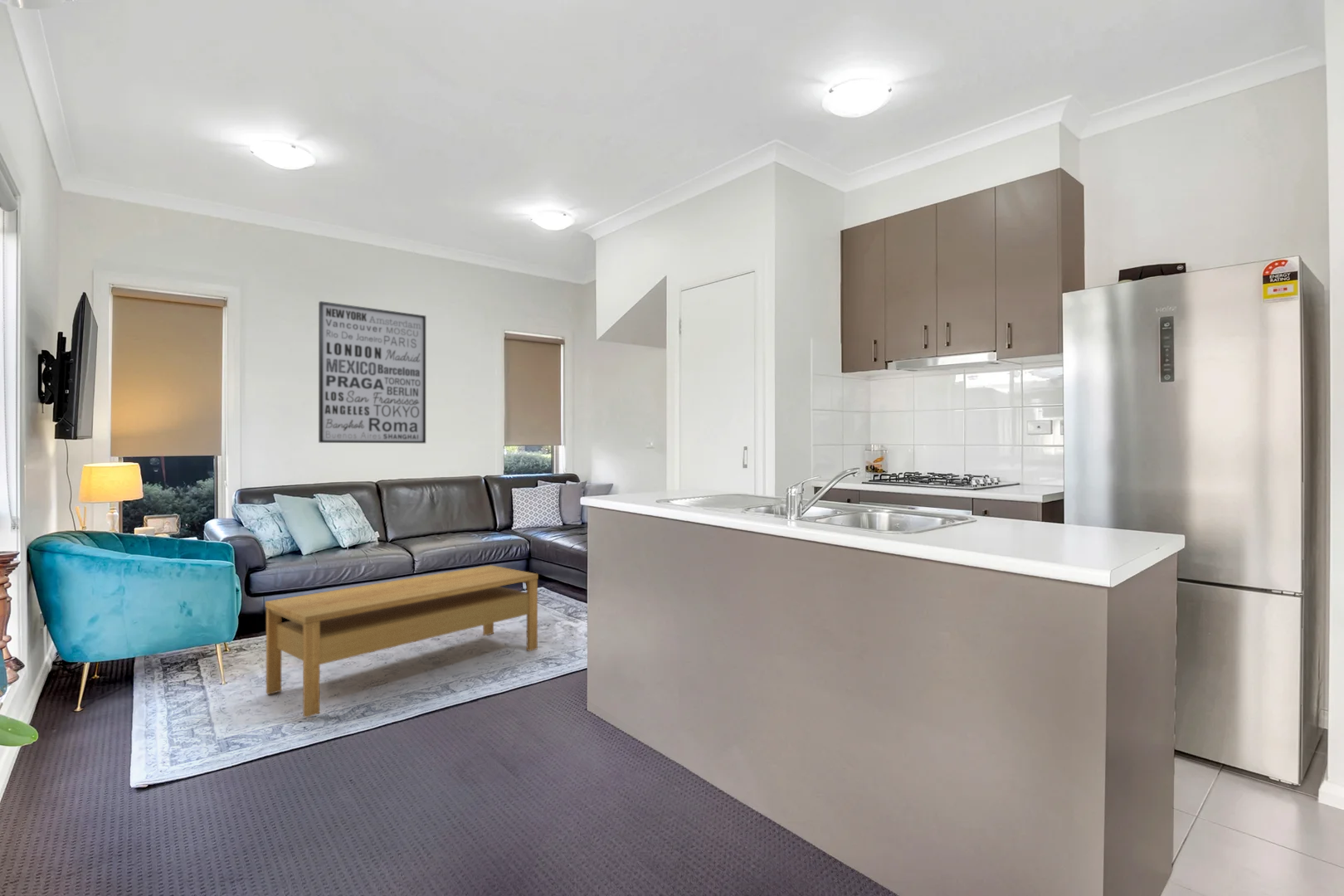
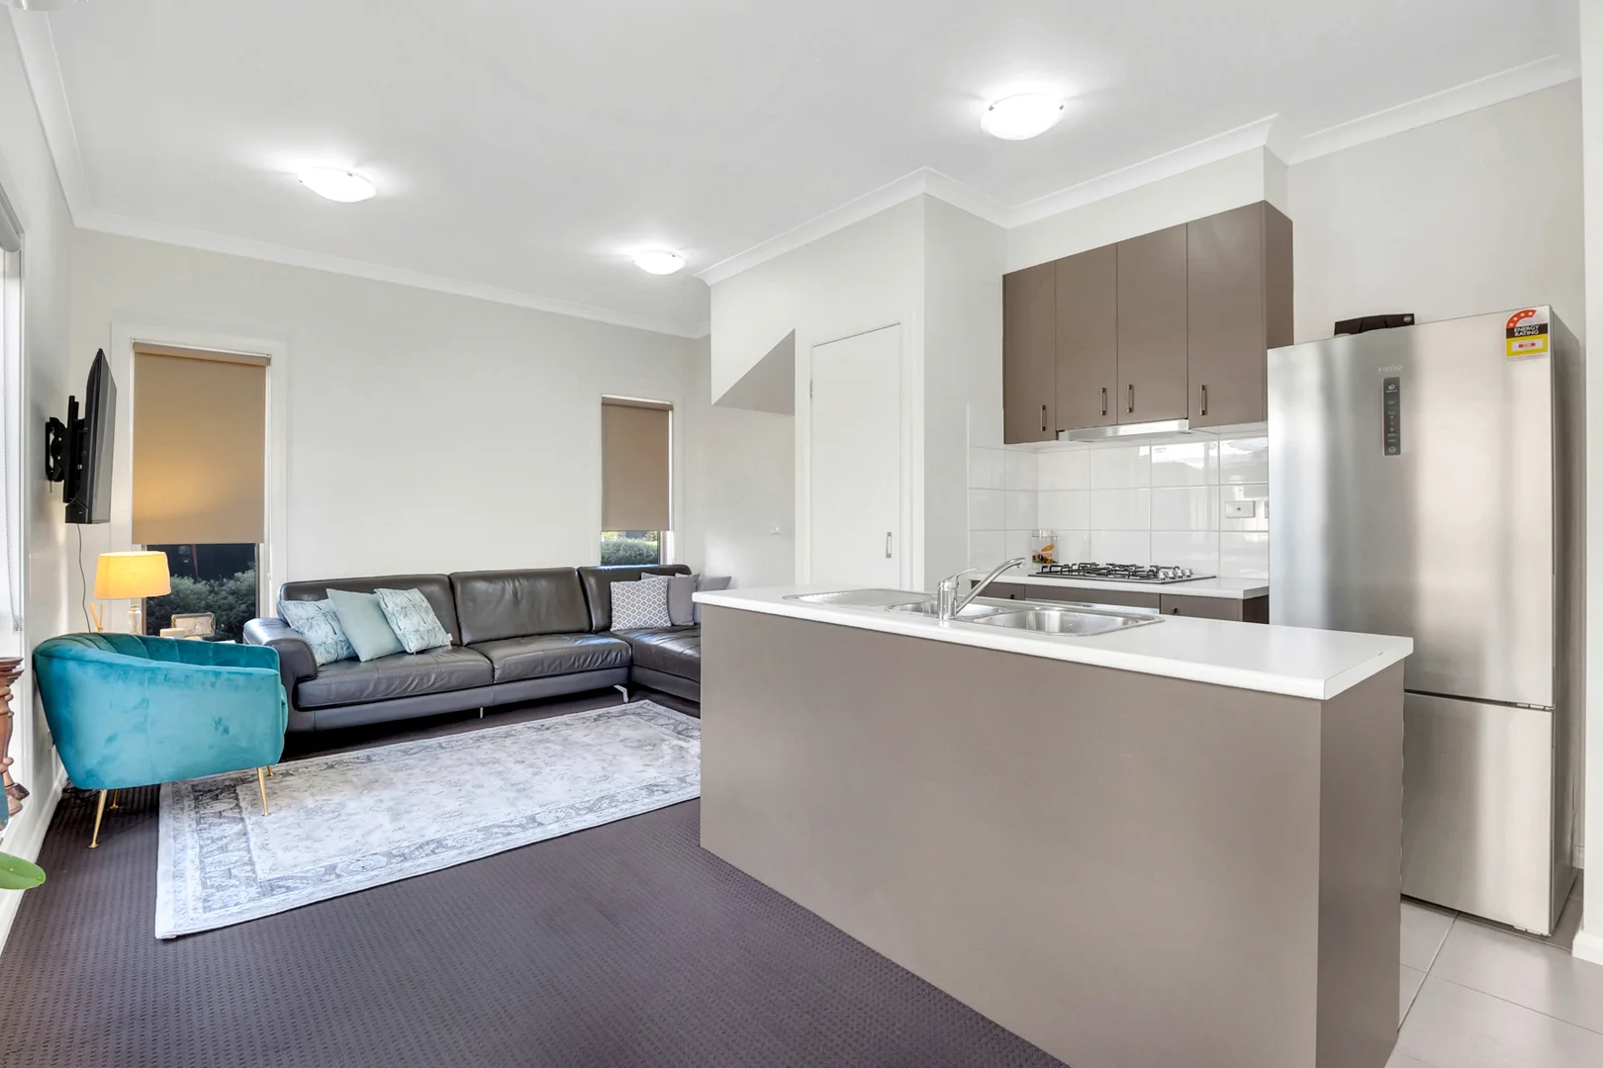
- wall art [318,300,426,444]
- coffee table [265,564,539,718]
